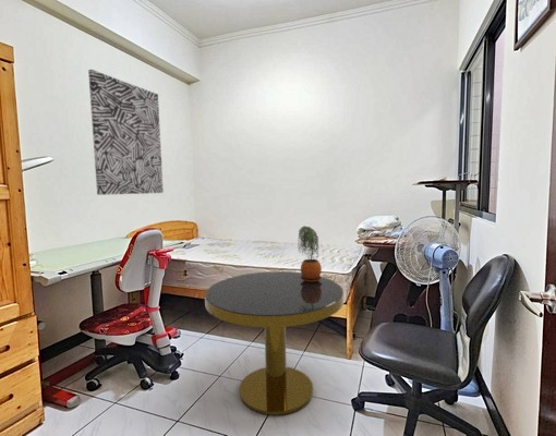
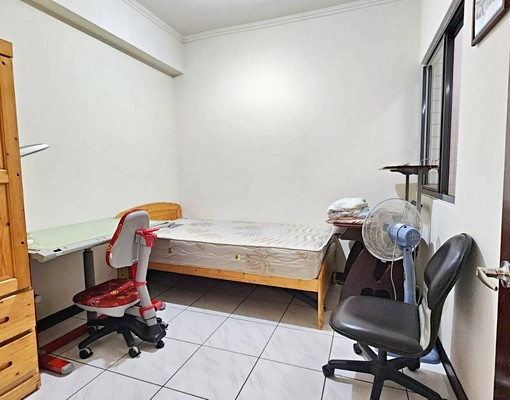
- wall art [87,69,165,196]
- potted plant [297,226,323,282]
- side table [204,270,345,416]
